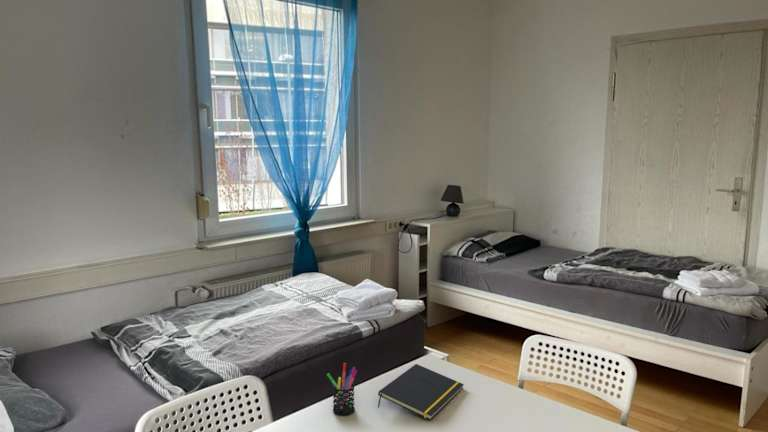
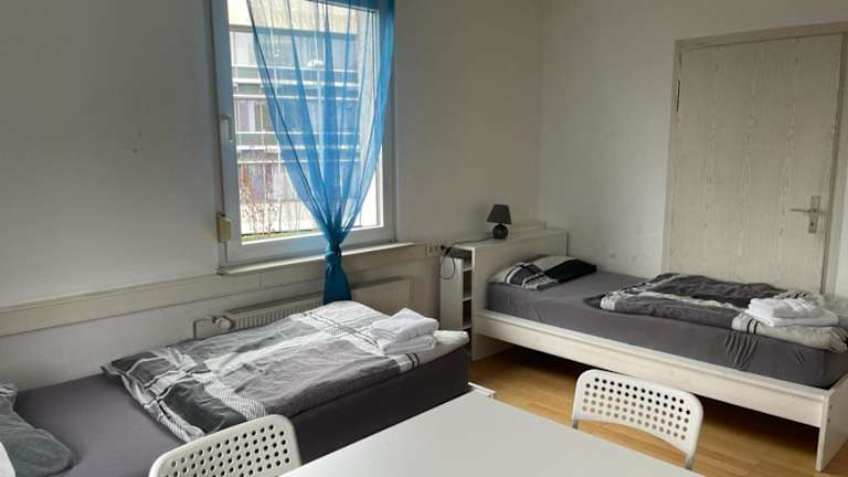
- notepad [377,363,465,421]
- pen holder [326,362,358,416]
